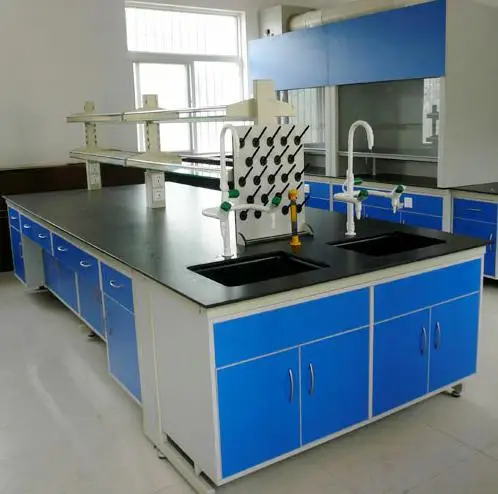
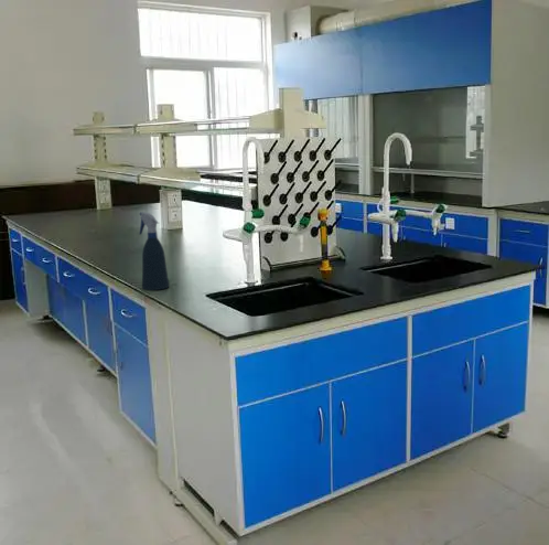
+ spray bottle [138,211,171,291]
